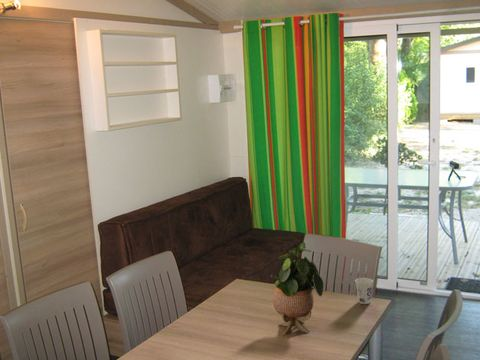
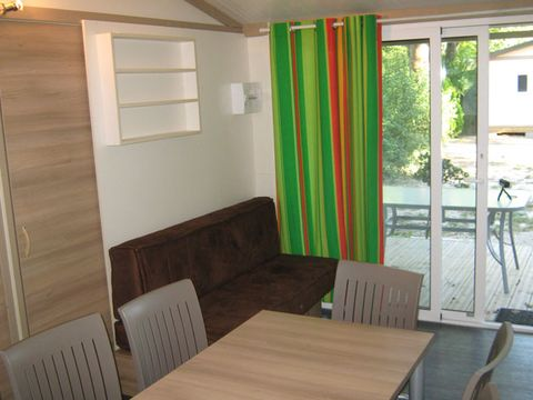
- potted plant [272,241,324,335]
- cup [354,277,374,305]
